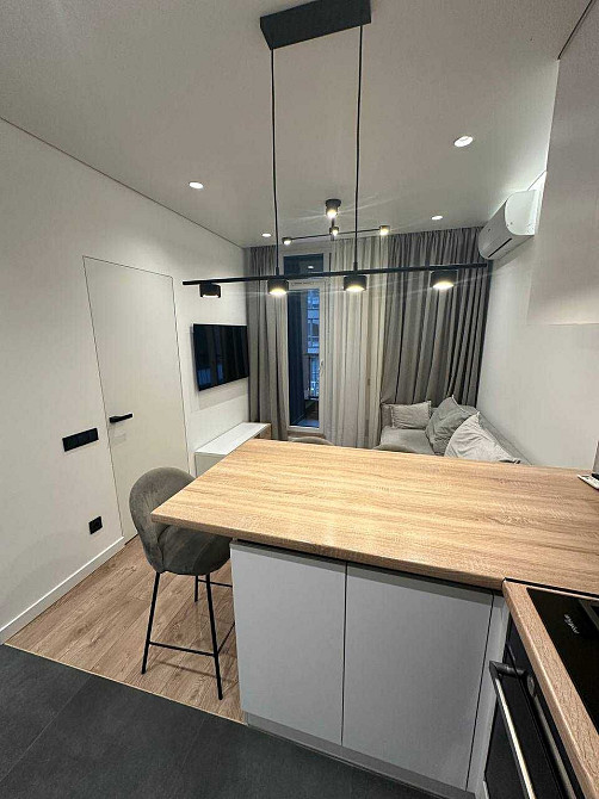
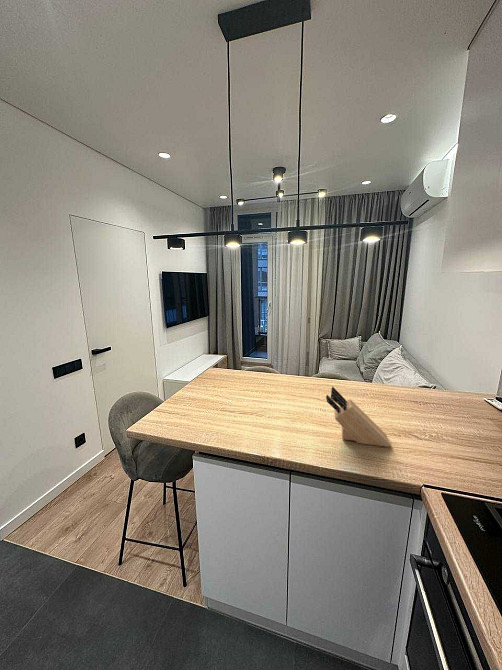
+ knife block [325,386,392,448]
